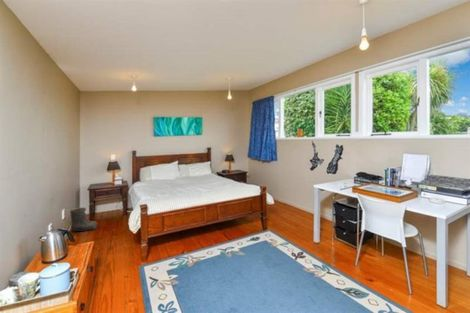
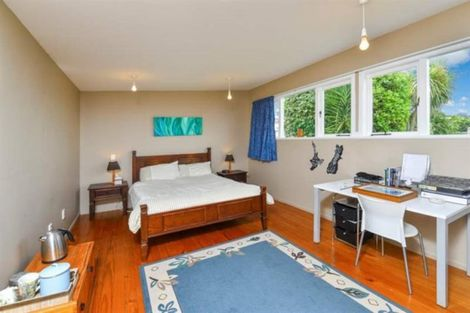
- boots [69,207,99,232]
